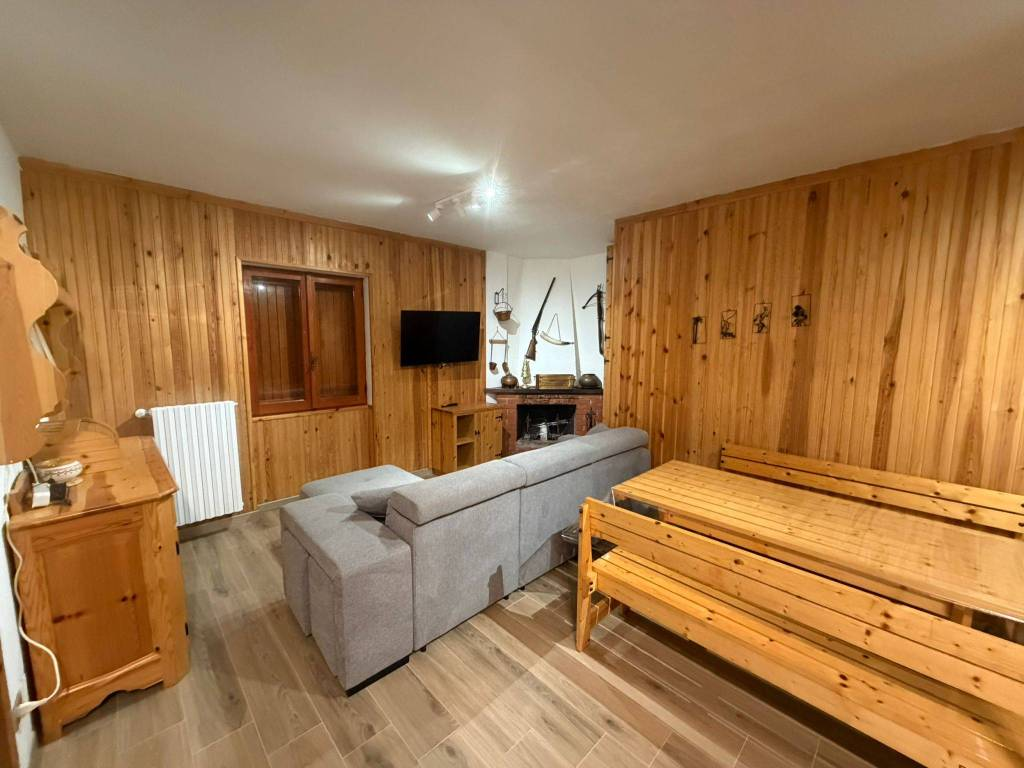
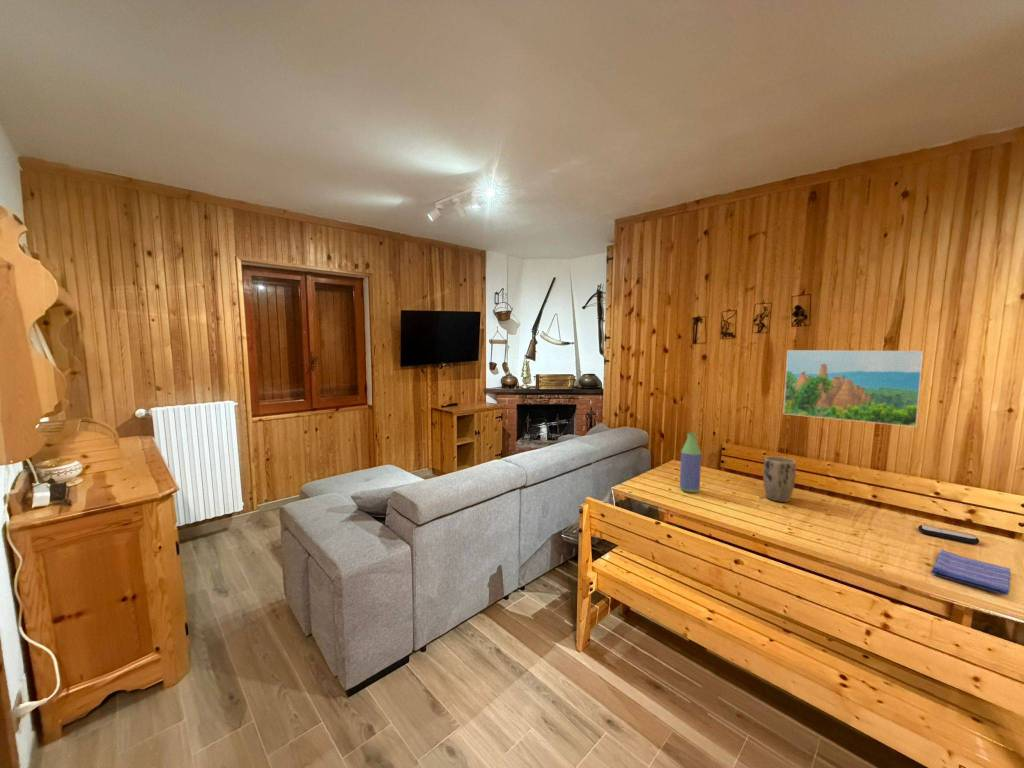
+ bottle [679,432,702,494]
+ remote control [918,524,980,545]
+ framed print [782,349,924,428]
+ dish towel [930,548,1012,596]
+ plant pot [762,455,797,503]
